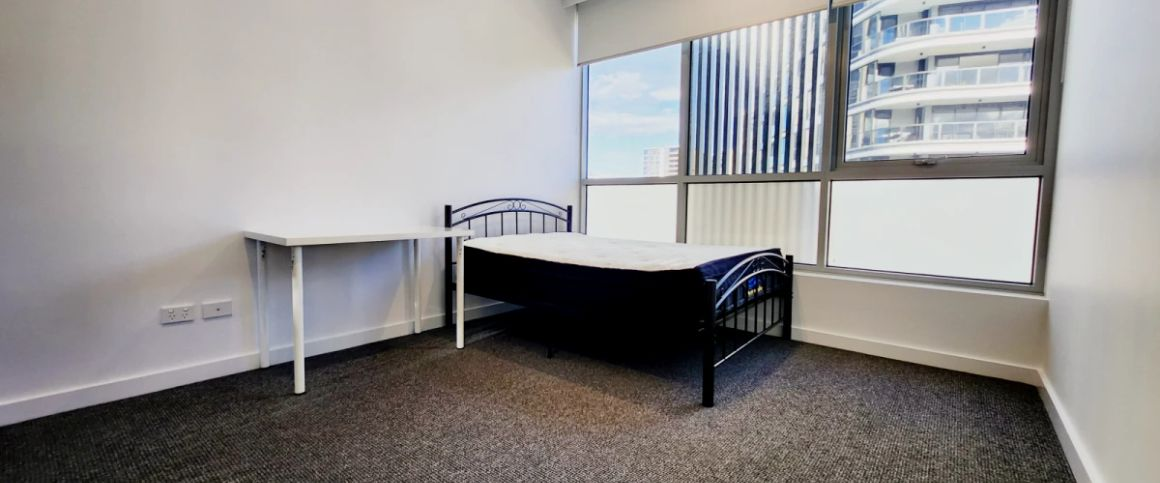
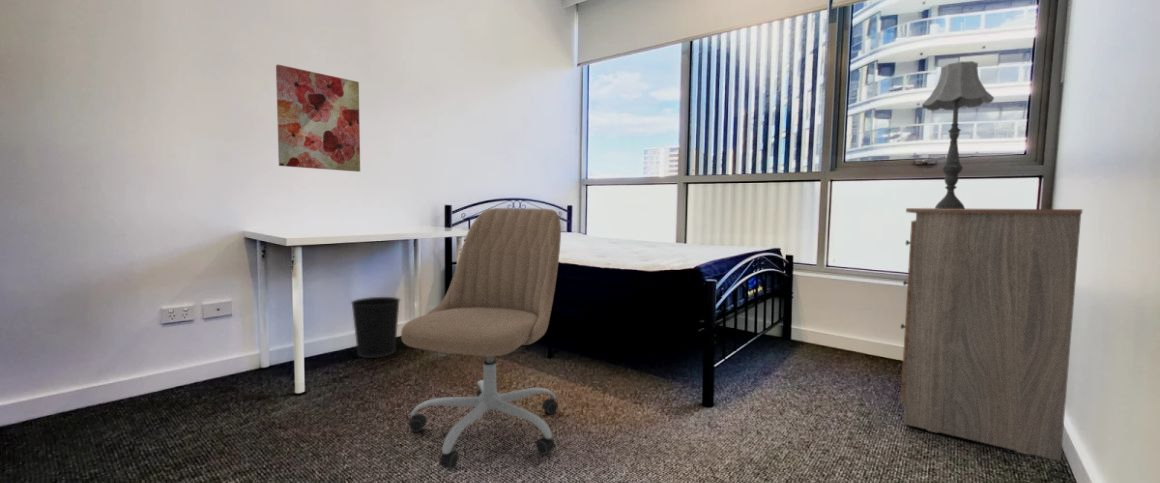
+ wall art [275,64,361,173]
+ dresser [897,207,1084,462]
+ office chair [400,207,562,470]
+ table lamp [921,60,995,209]
+ wastebasket [350,296,401,359]
